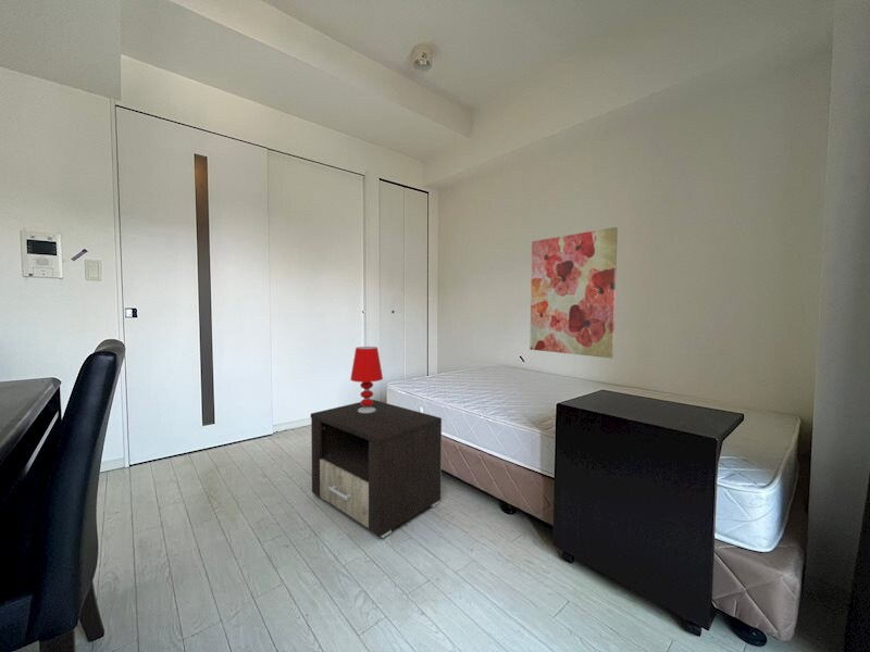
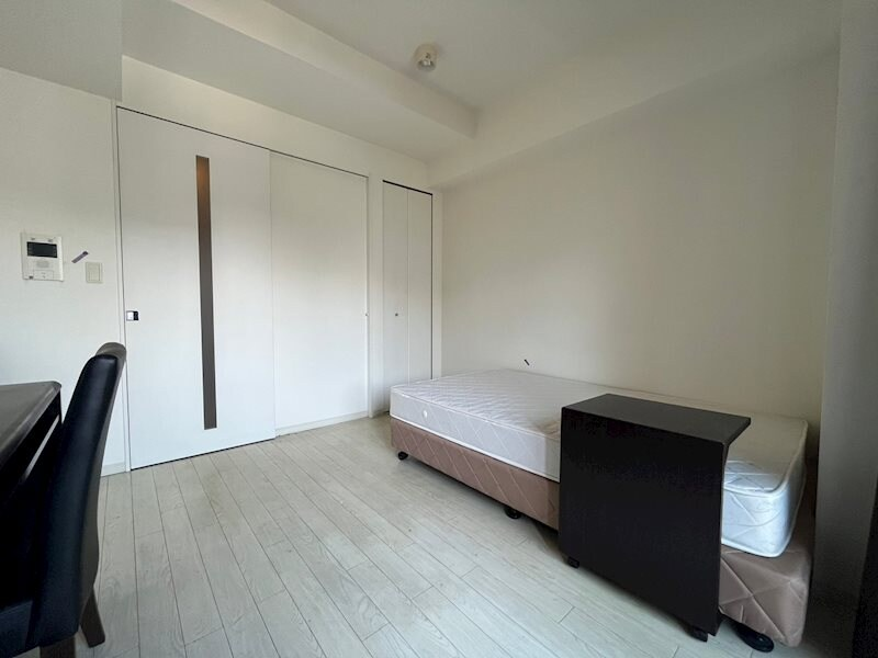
- table lamp [349,346,384,413]
- wall art [530,226,619,360]
- nightstand [310,399,443,539]
